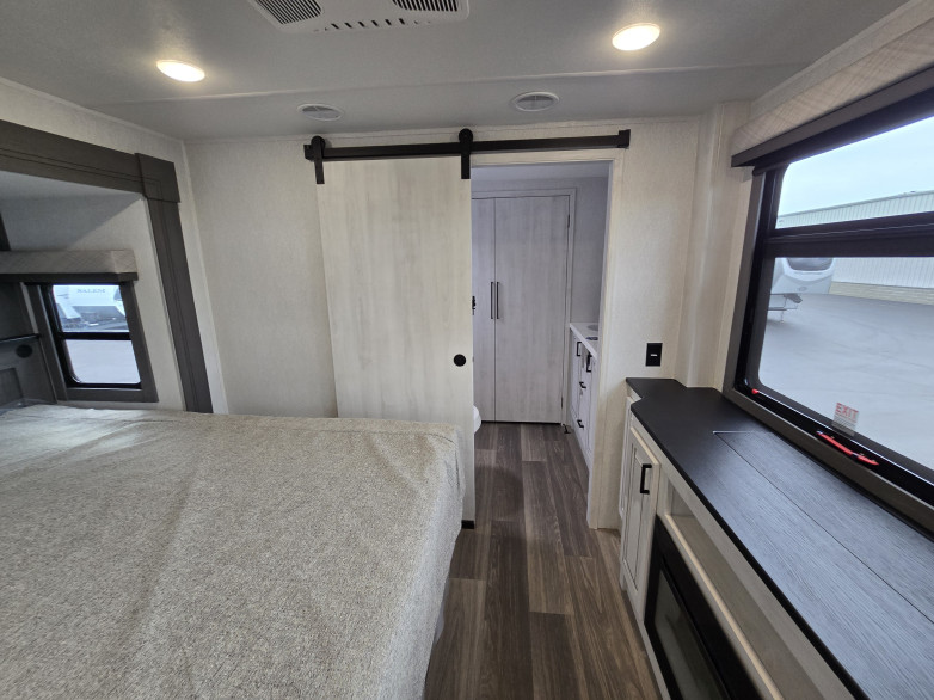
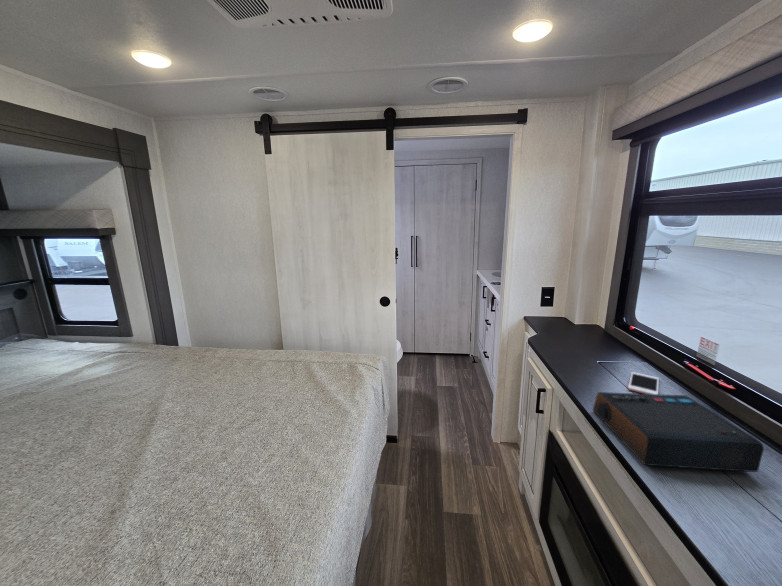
+ cell phone [627,371,660,394]
+ alarm clock [592,391,765,473]
